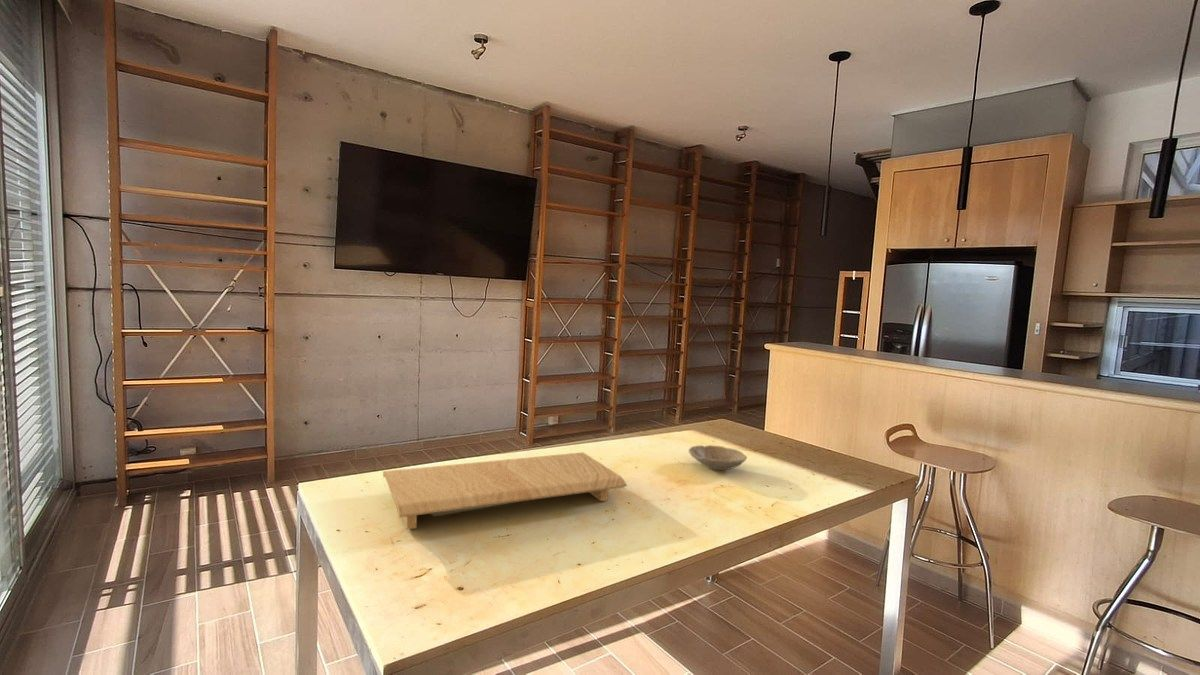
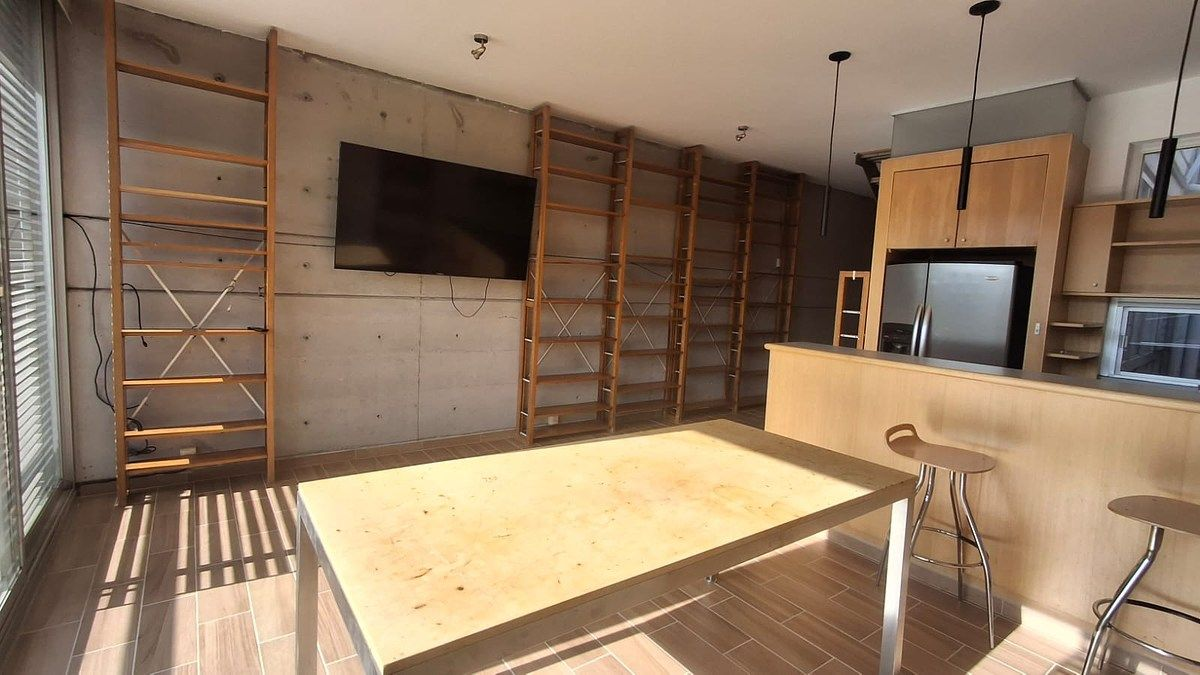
- bowl [688,444,748,472]
- cutting board [382,451,628,530]
